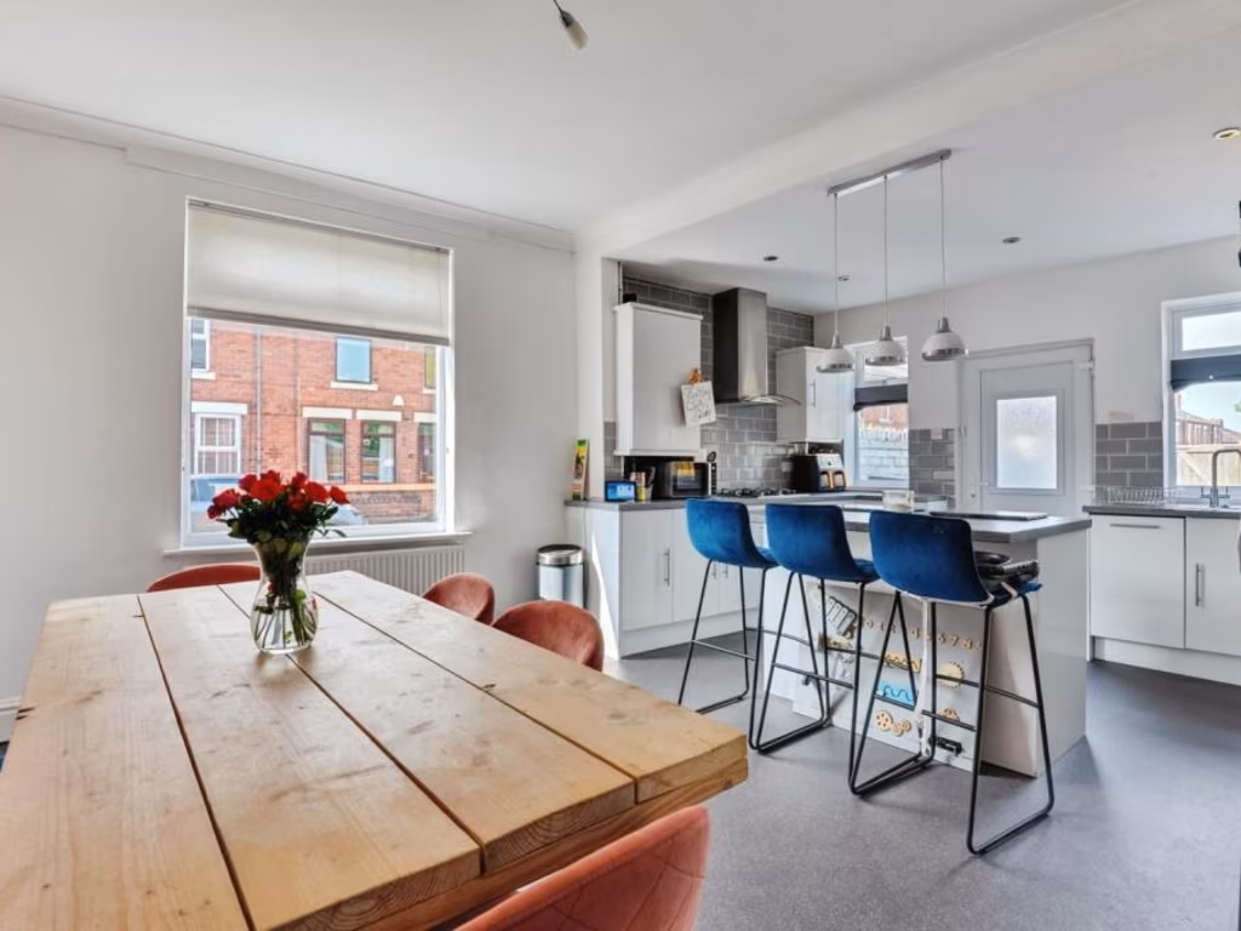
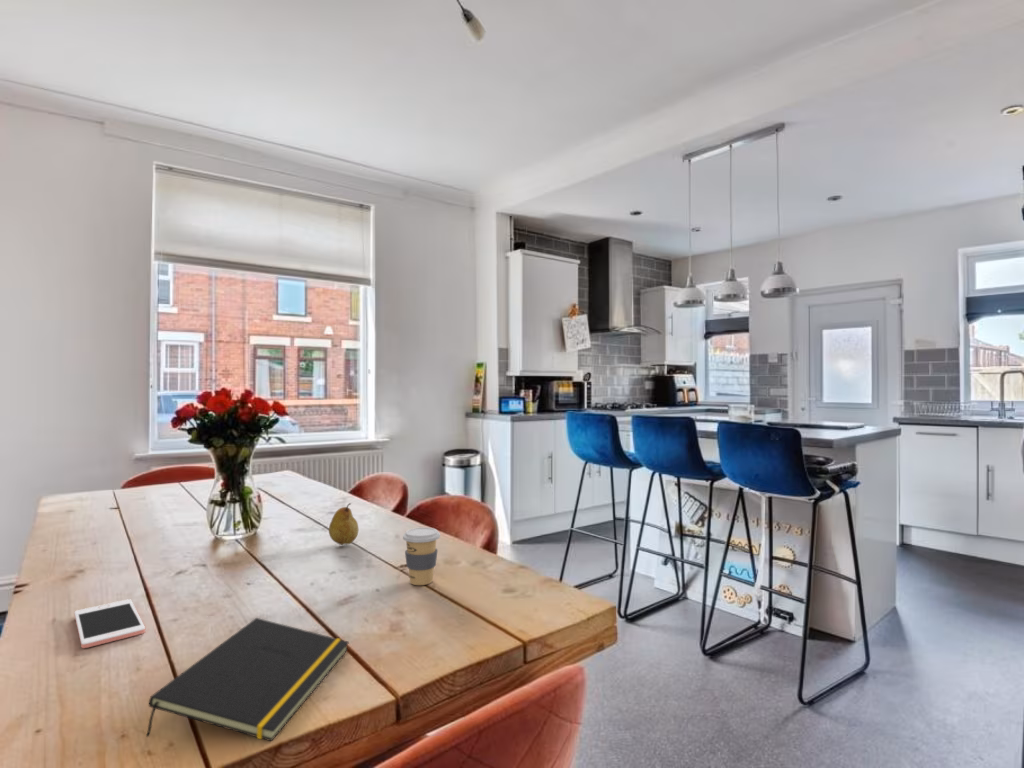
+ coffee cup [402,526,441,586]
+ cell phone [73,598,146,649]
+ notepad [145,617,350,742]
+ fruit [328,502,359,546]
